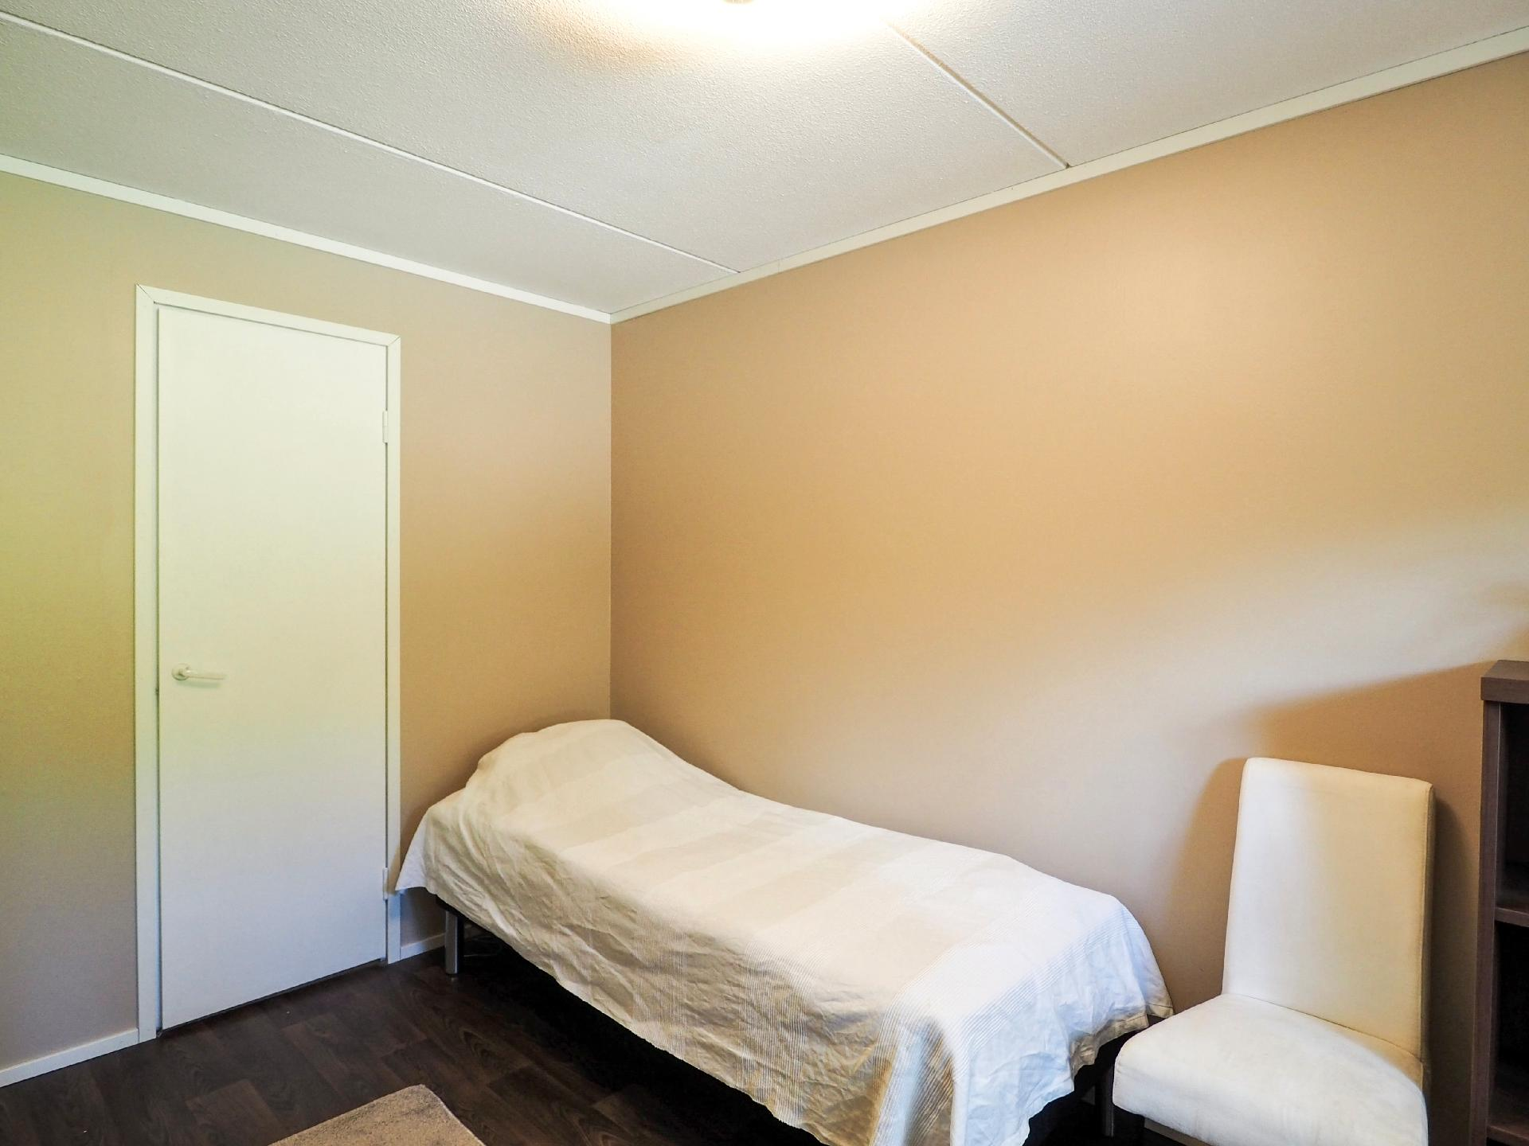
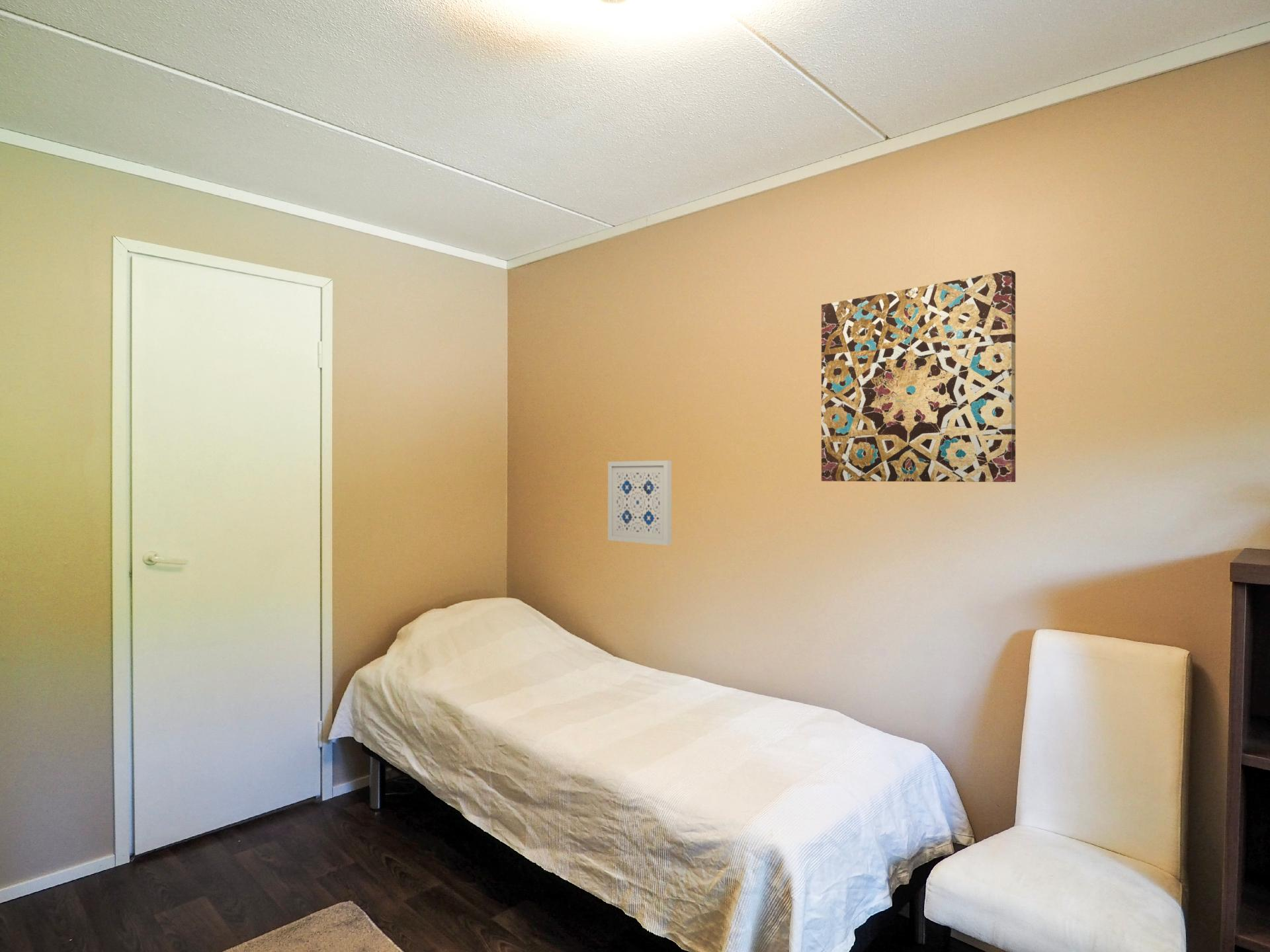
+ wall art [607,459,672,546]
+ wall art [821,270,1016,483]
